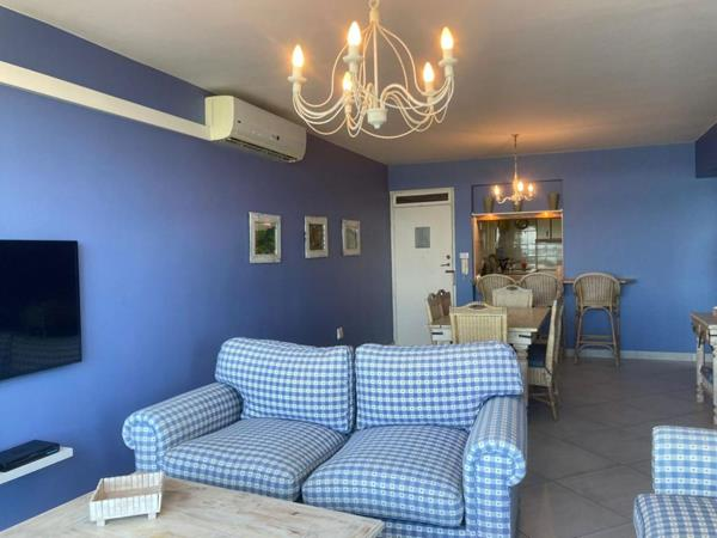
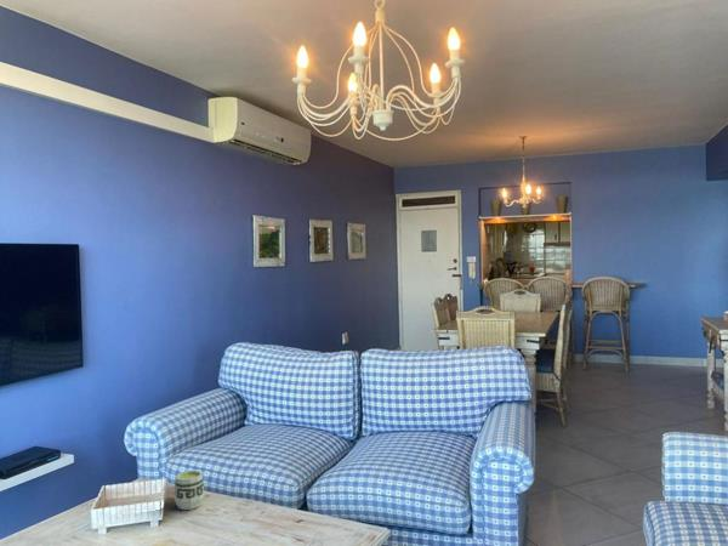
+ cup [174,470,206,511]
